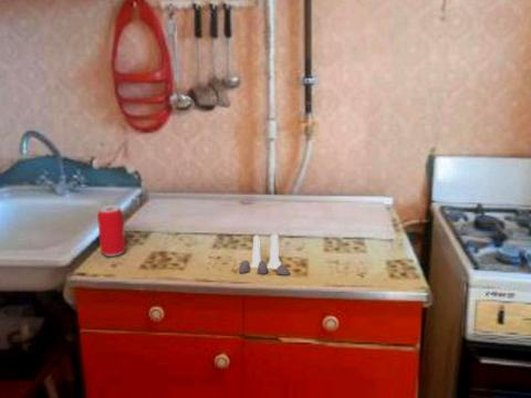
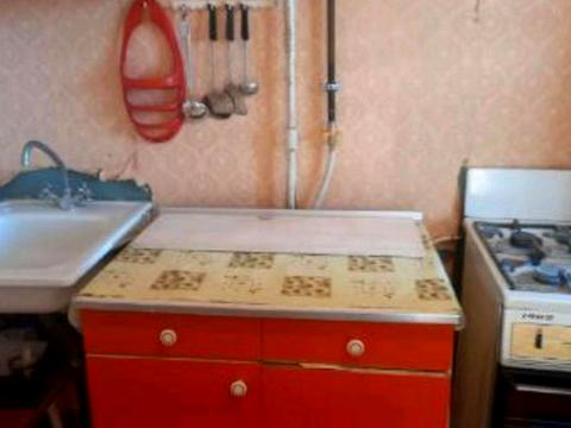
- beverage can [96,205,127,258]
- salt and pepper shaker set [238,233,291,275]
